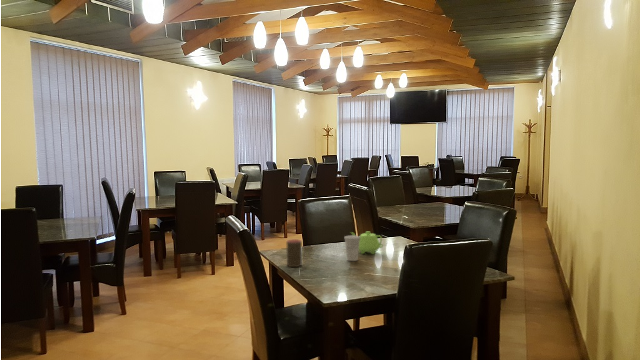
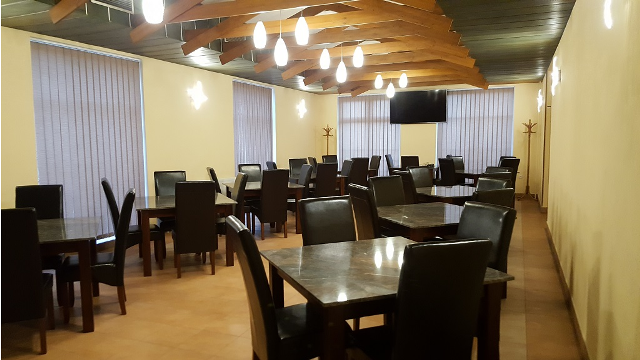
- teapot [349,231,384,255]
- cup [343,235,360,262]
- cup [285,238,303,268]
